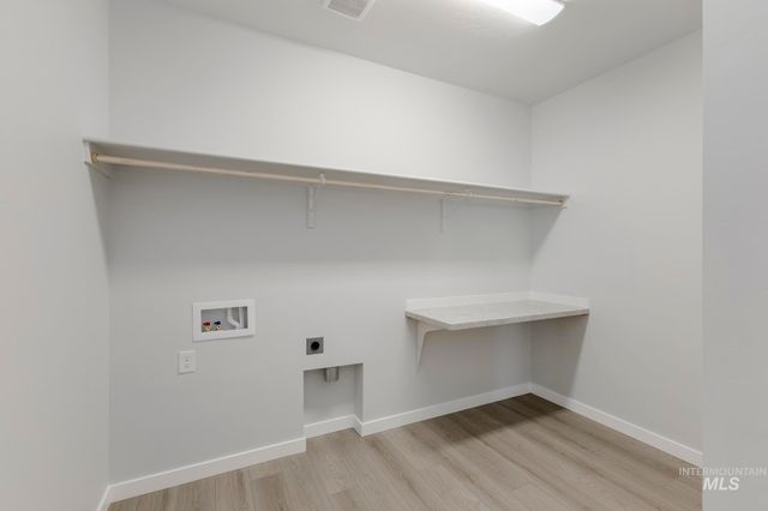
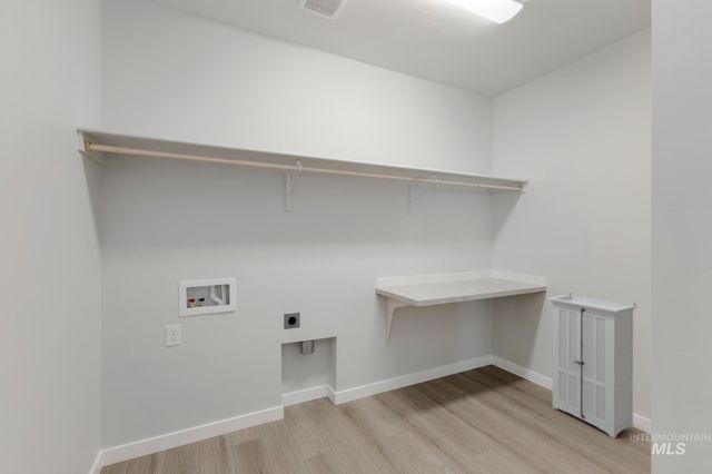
+ storage cabinet [546,292,639,440]
